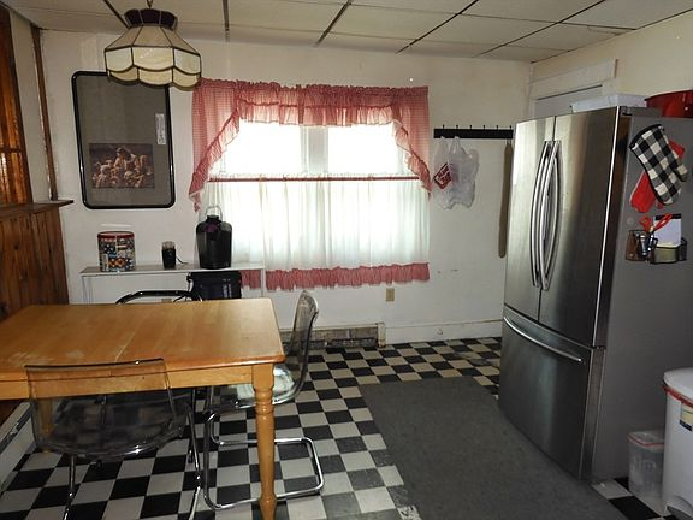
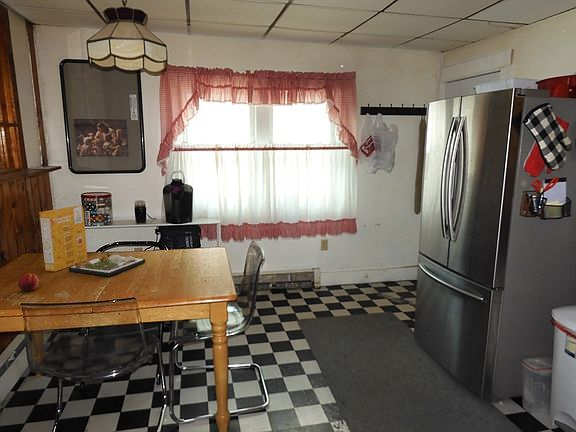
+ cereal box [38,205,88,272]
+ dinner plate [67,252,146,277]
+ fruit [17,273,40,292]
